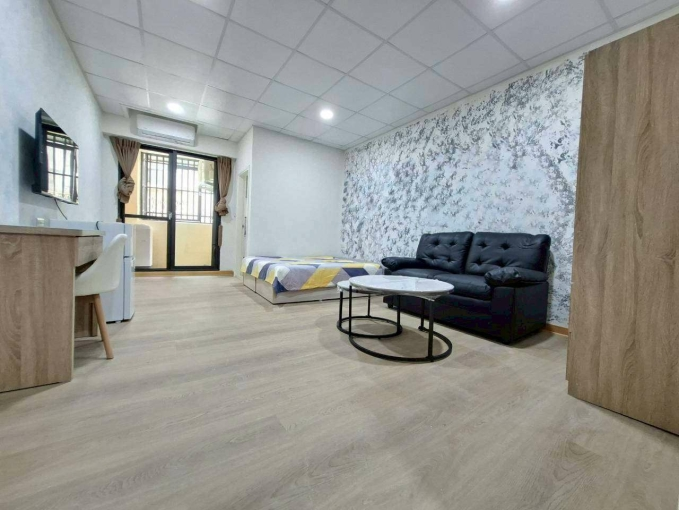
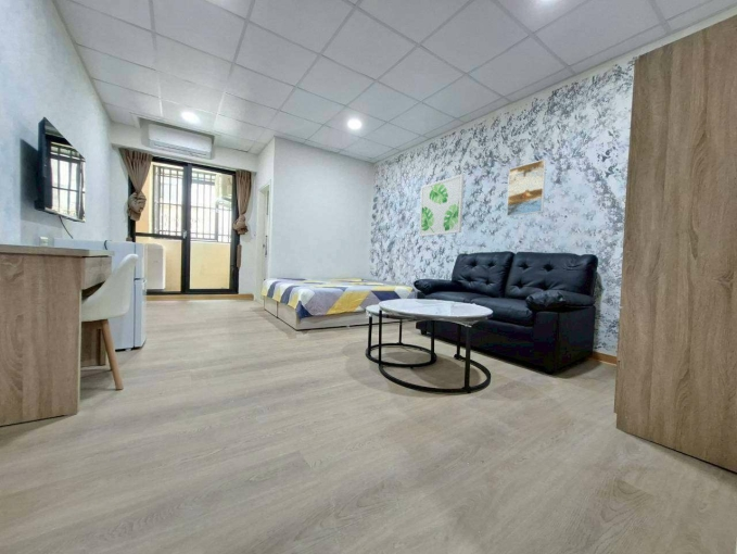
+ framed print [506,159,547,217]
+ wall art [418,173,466,238]
